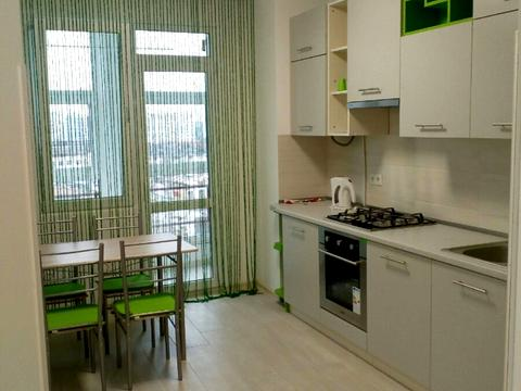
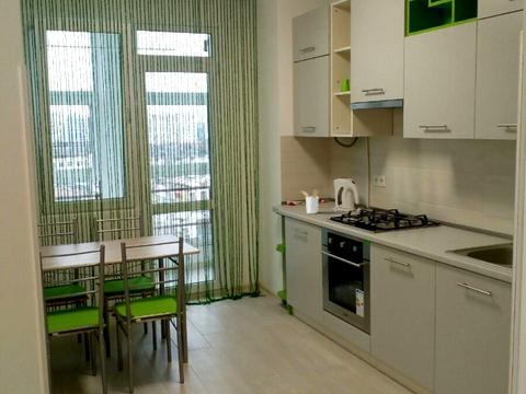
+ utensil holder [300,189,320,215]
